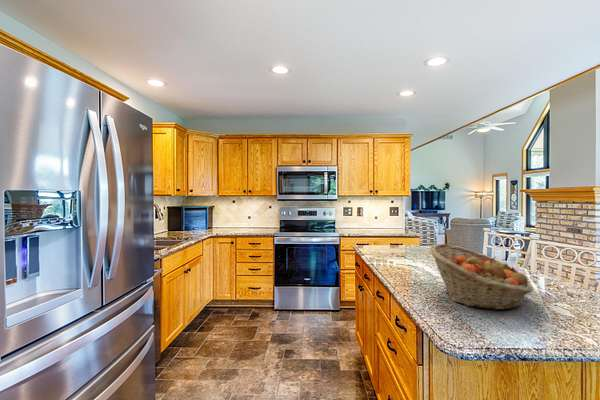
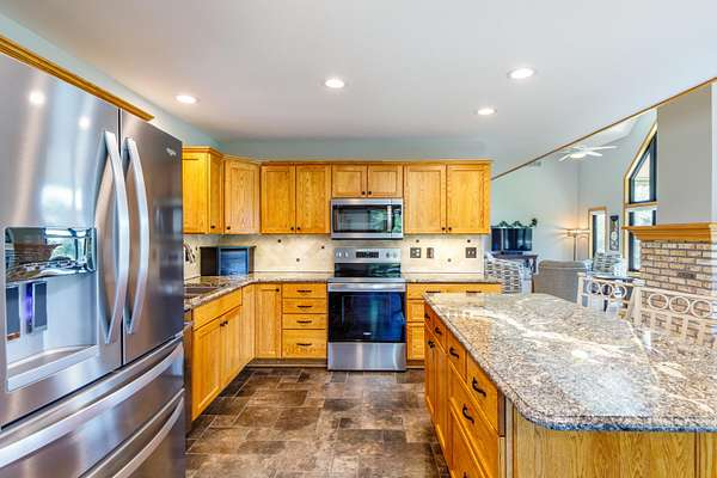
- fruit basket [429,243,534,311]
